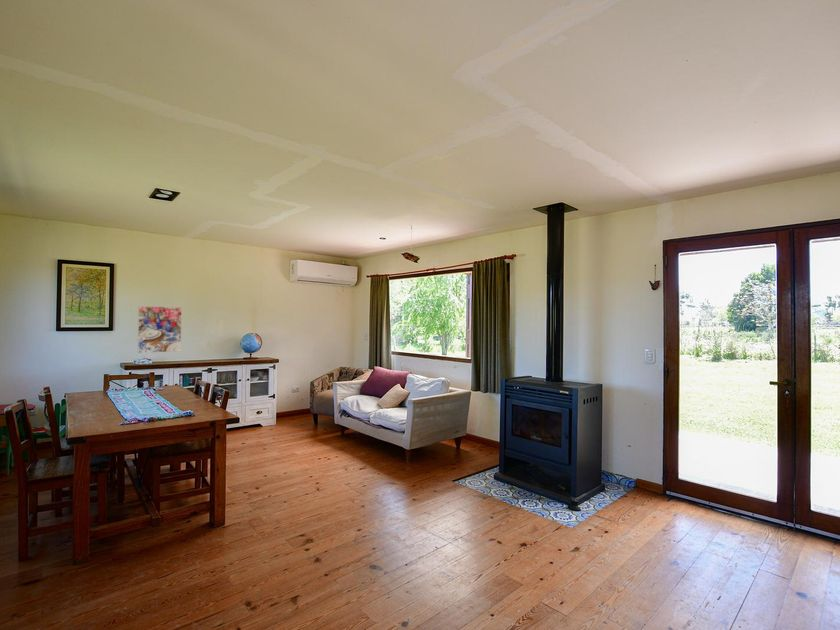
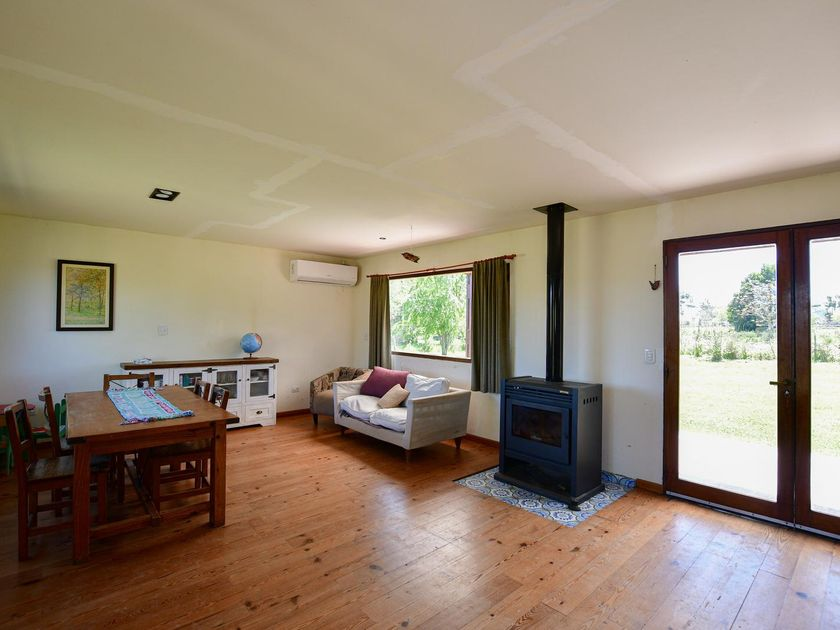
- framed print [137,305,183,354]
